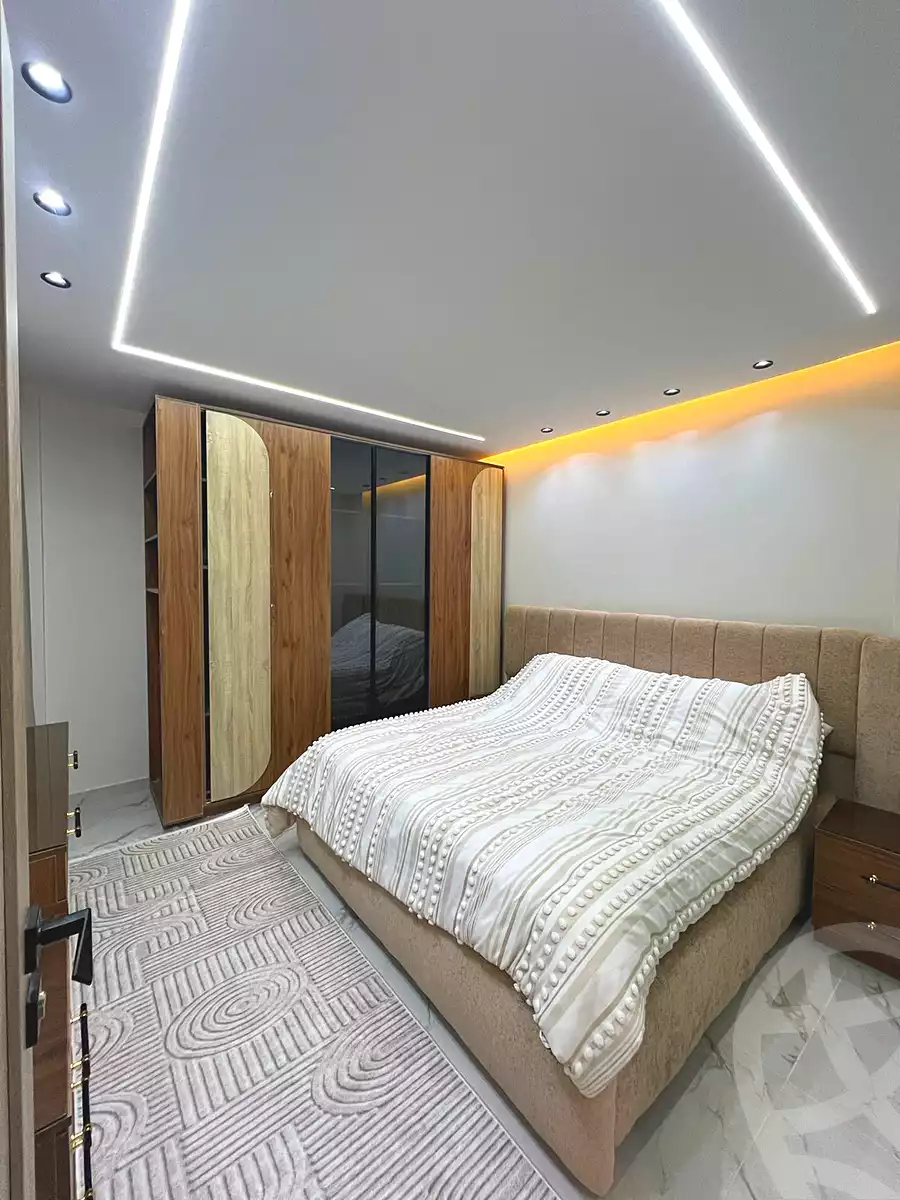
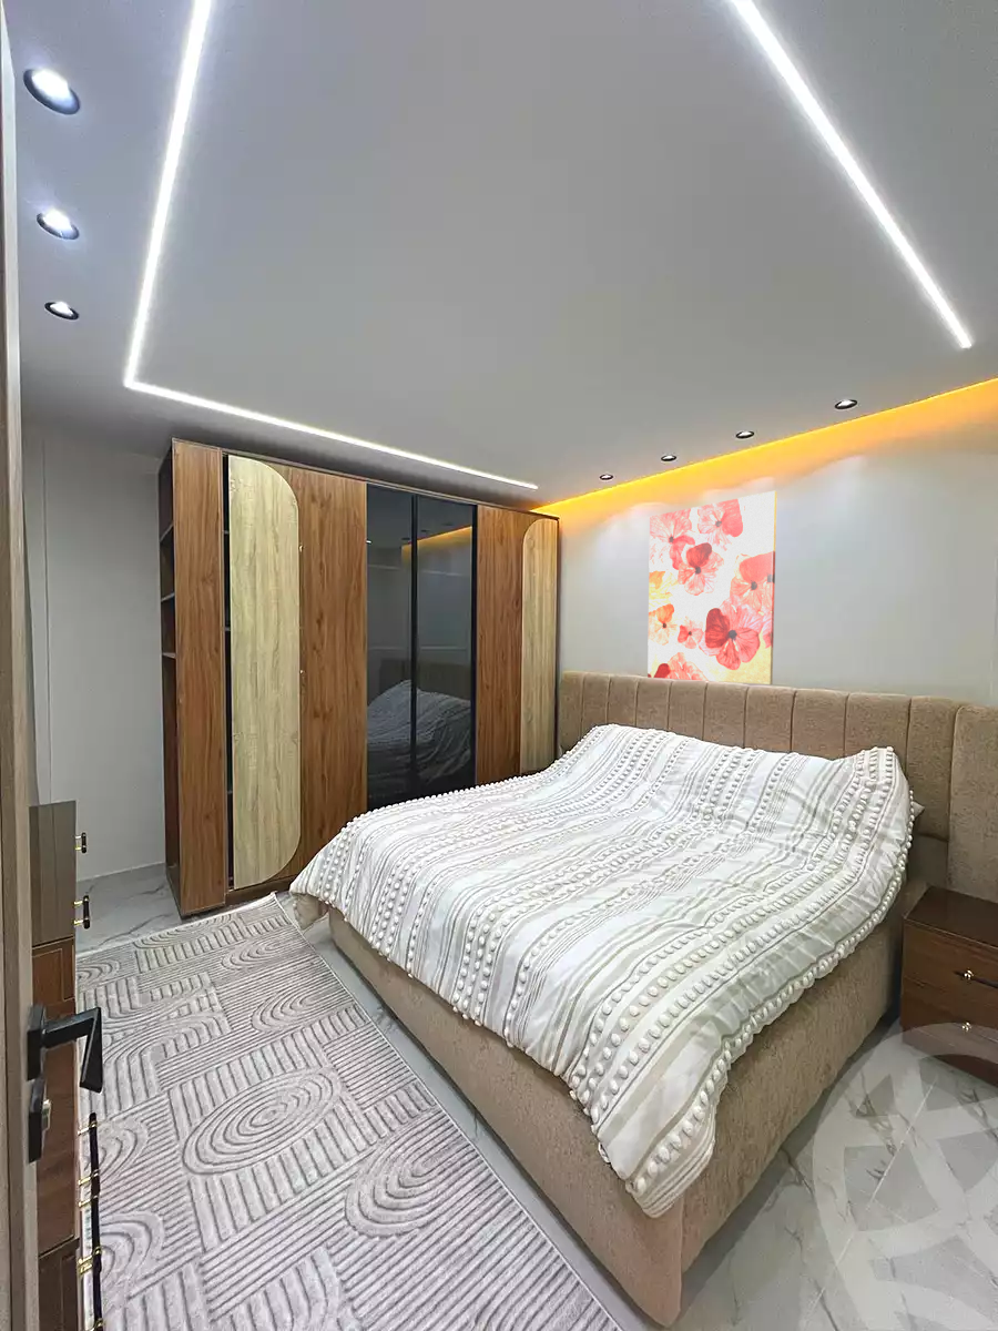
+ wall art [646,490,778,685]
